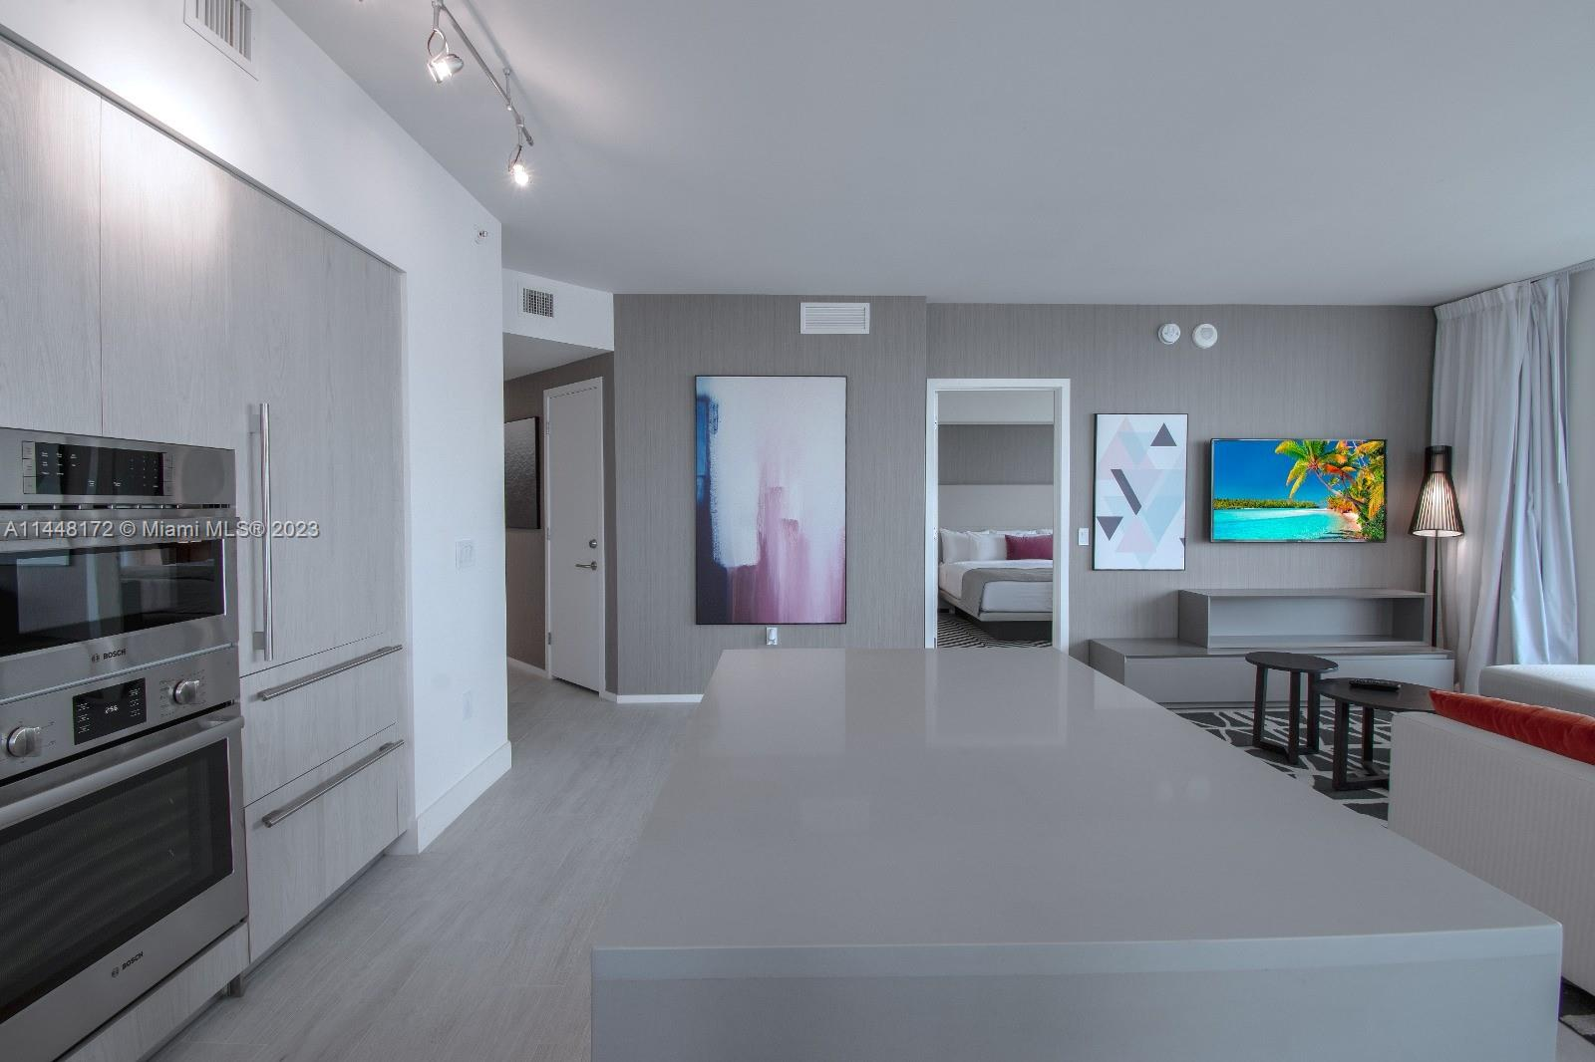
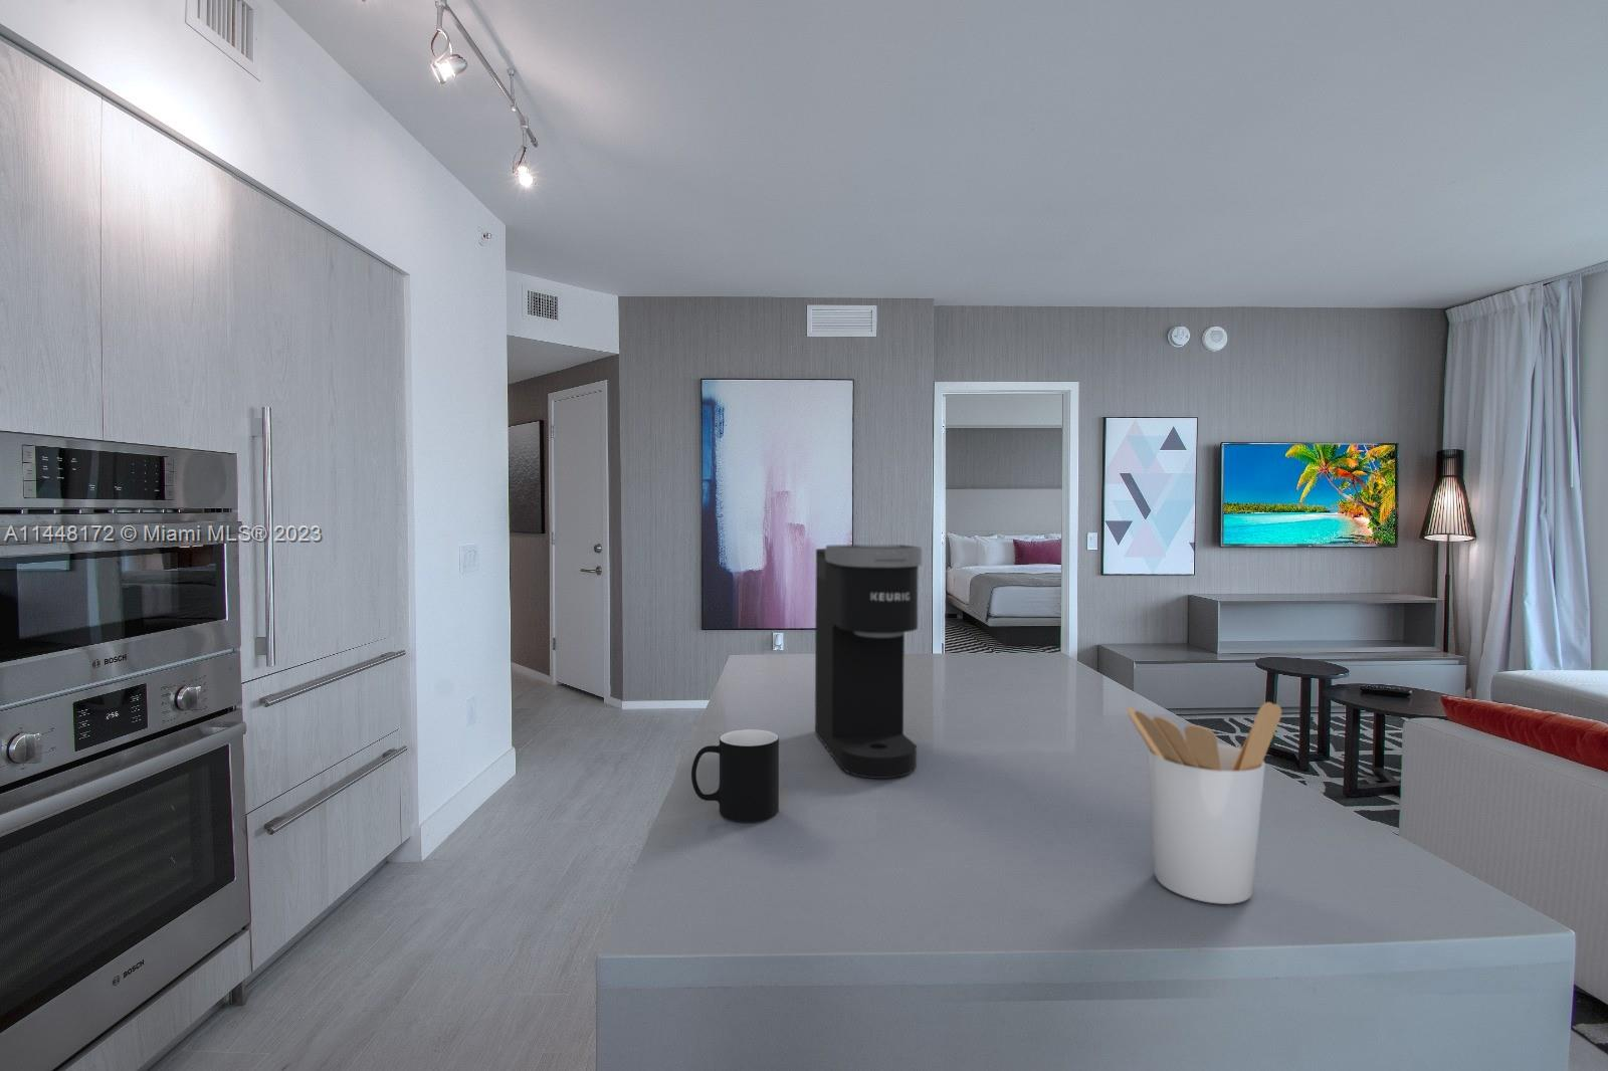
+ coffee maker [814,544,923,779]
+ utensil holder [1126,702,1283,905]
+ cup [691,728,779,822]
